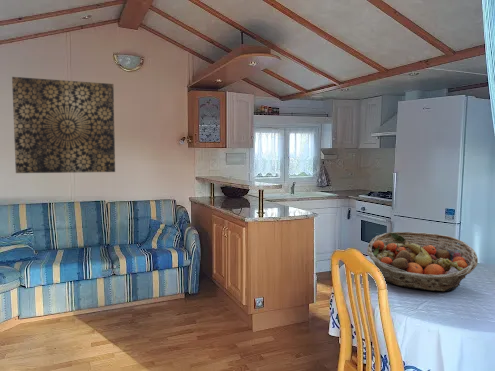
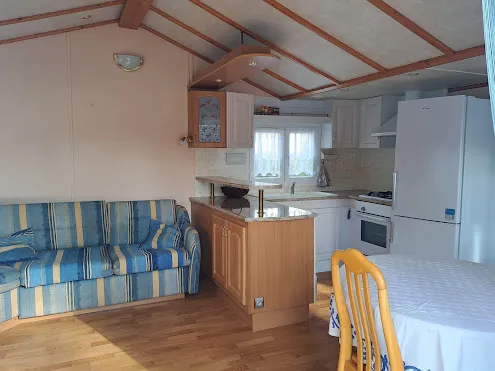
- wall art [11,76,116,174]
- fruit basket [366,231,479,292]
